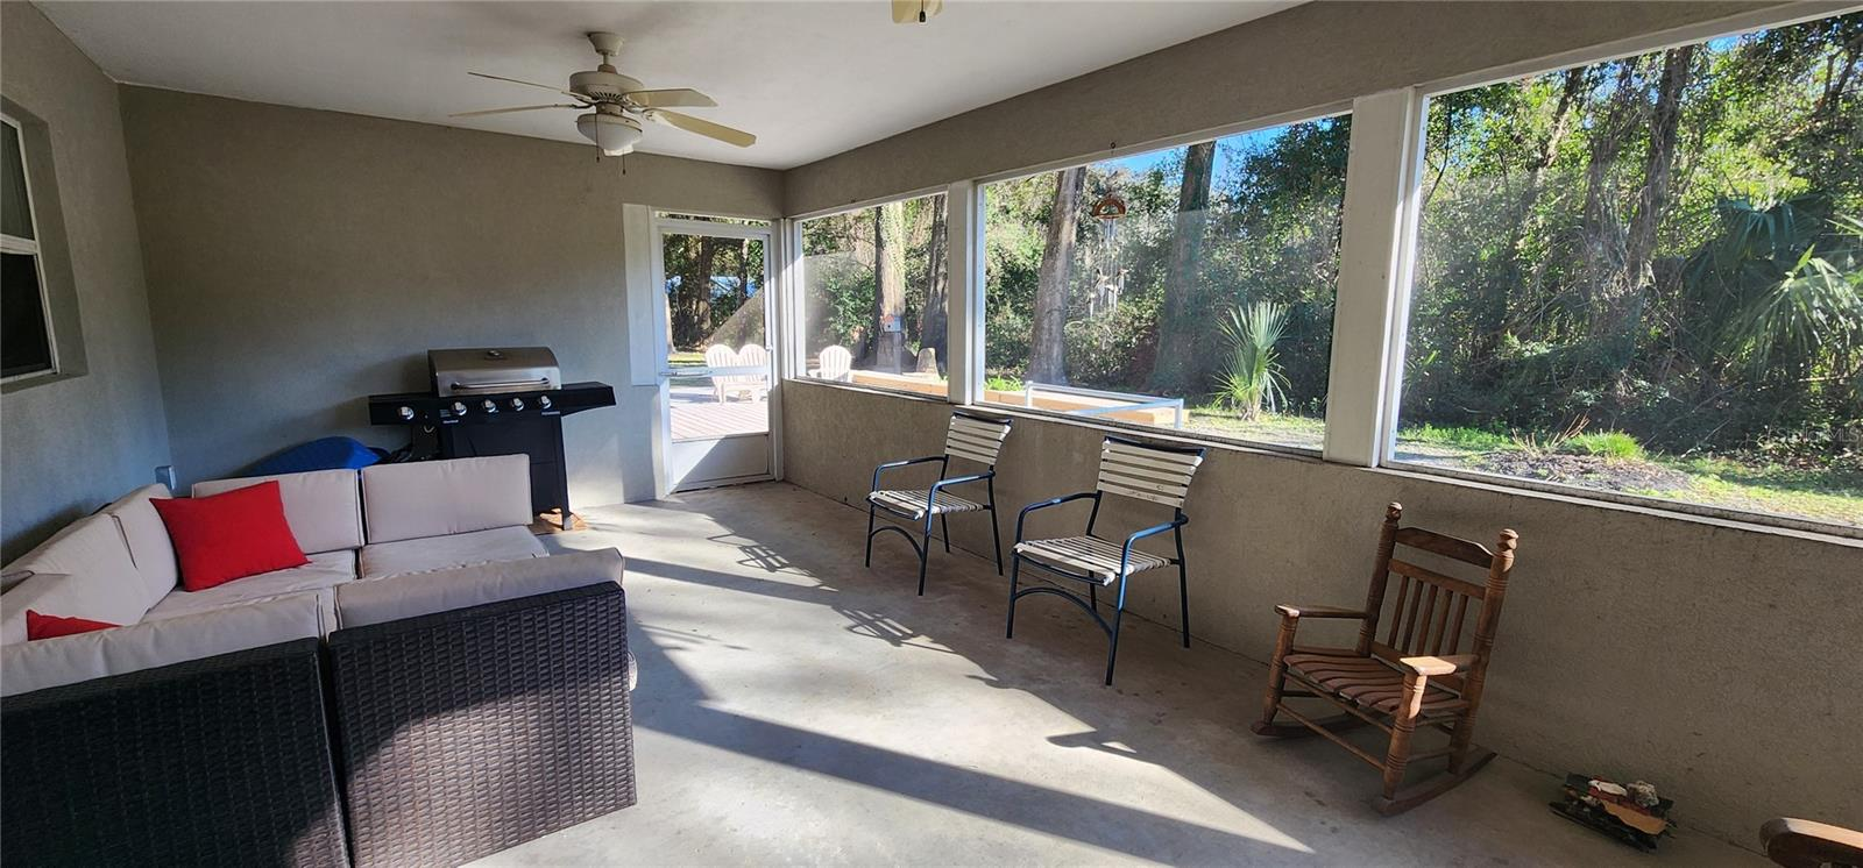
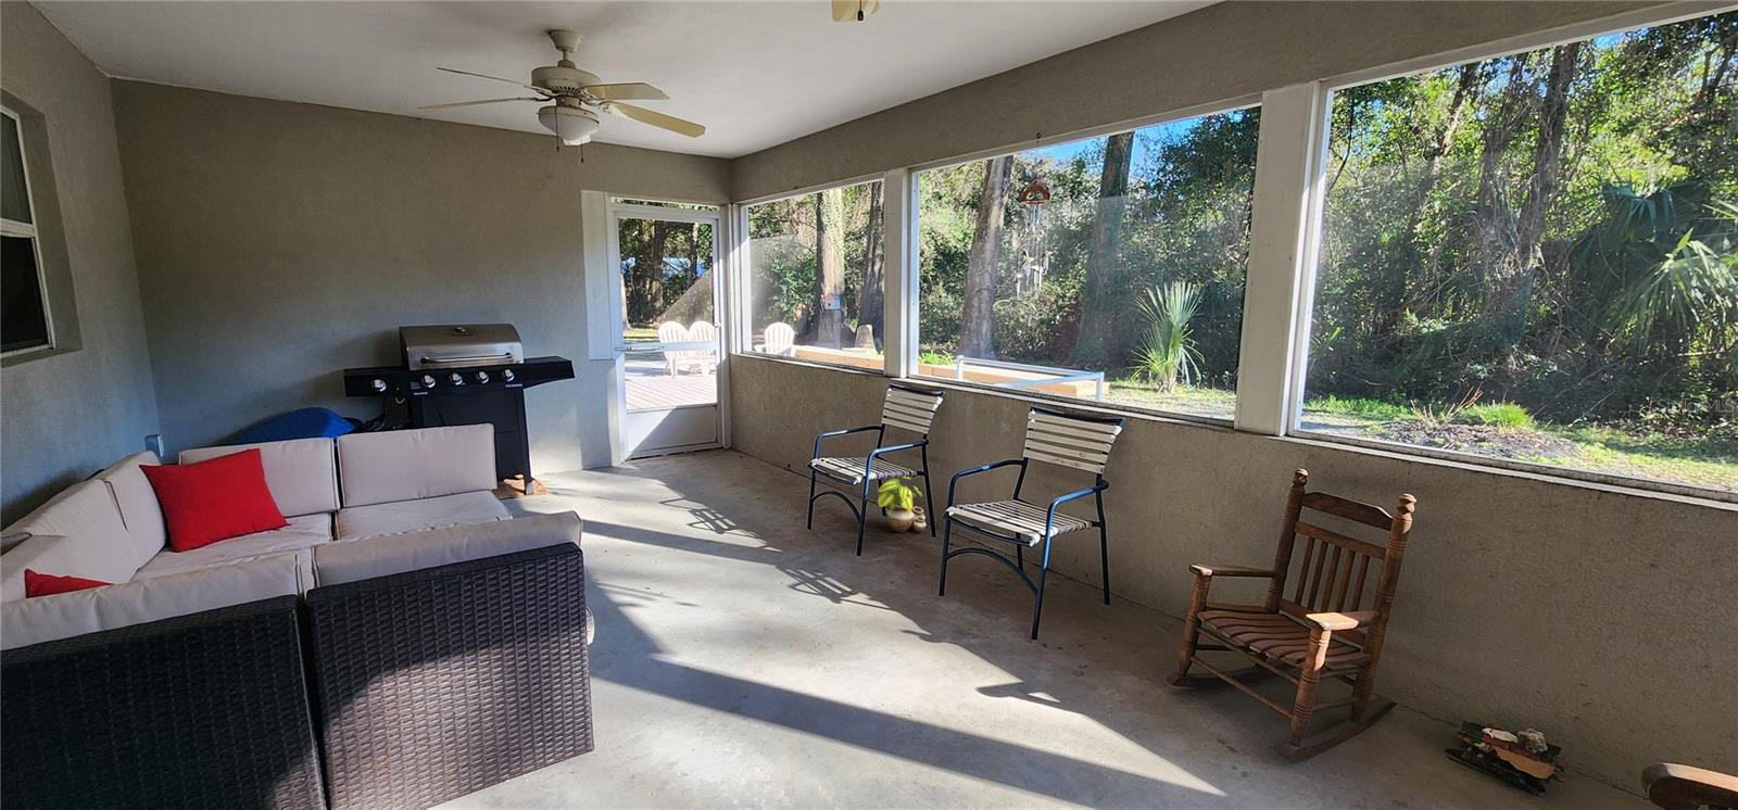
+ potted plant [877,475,928,534]
